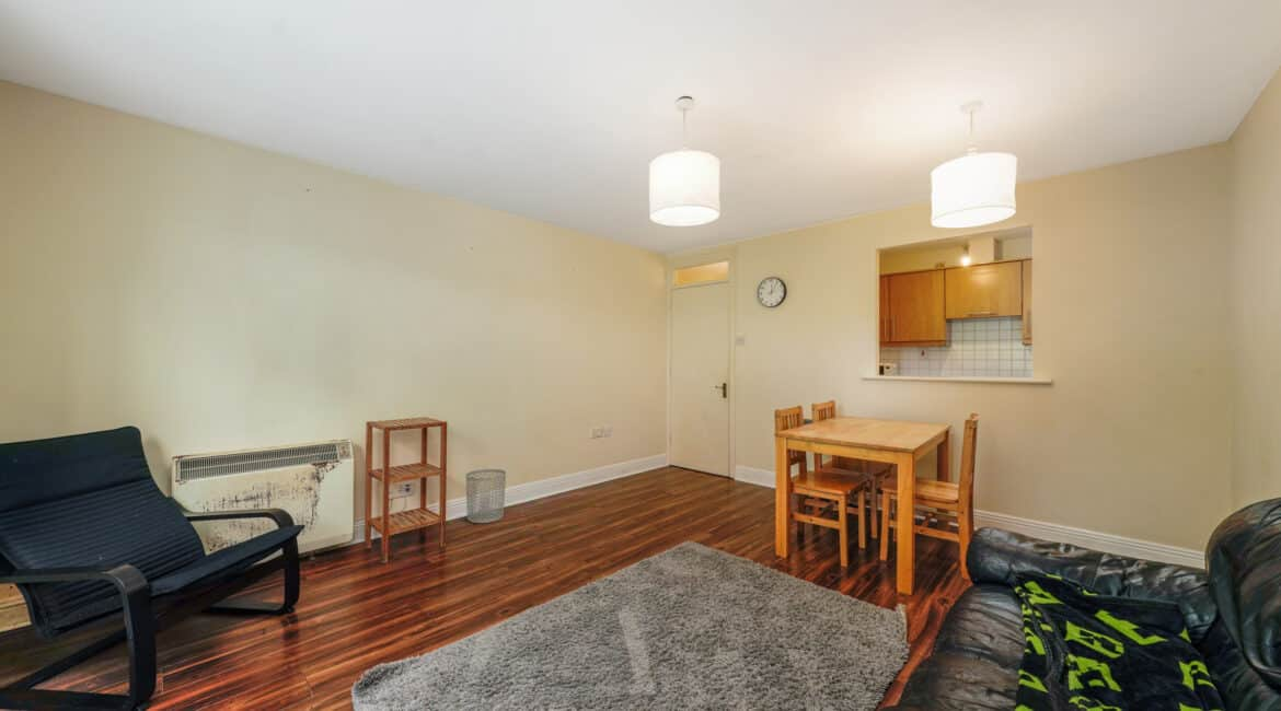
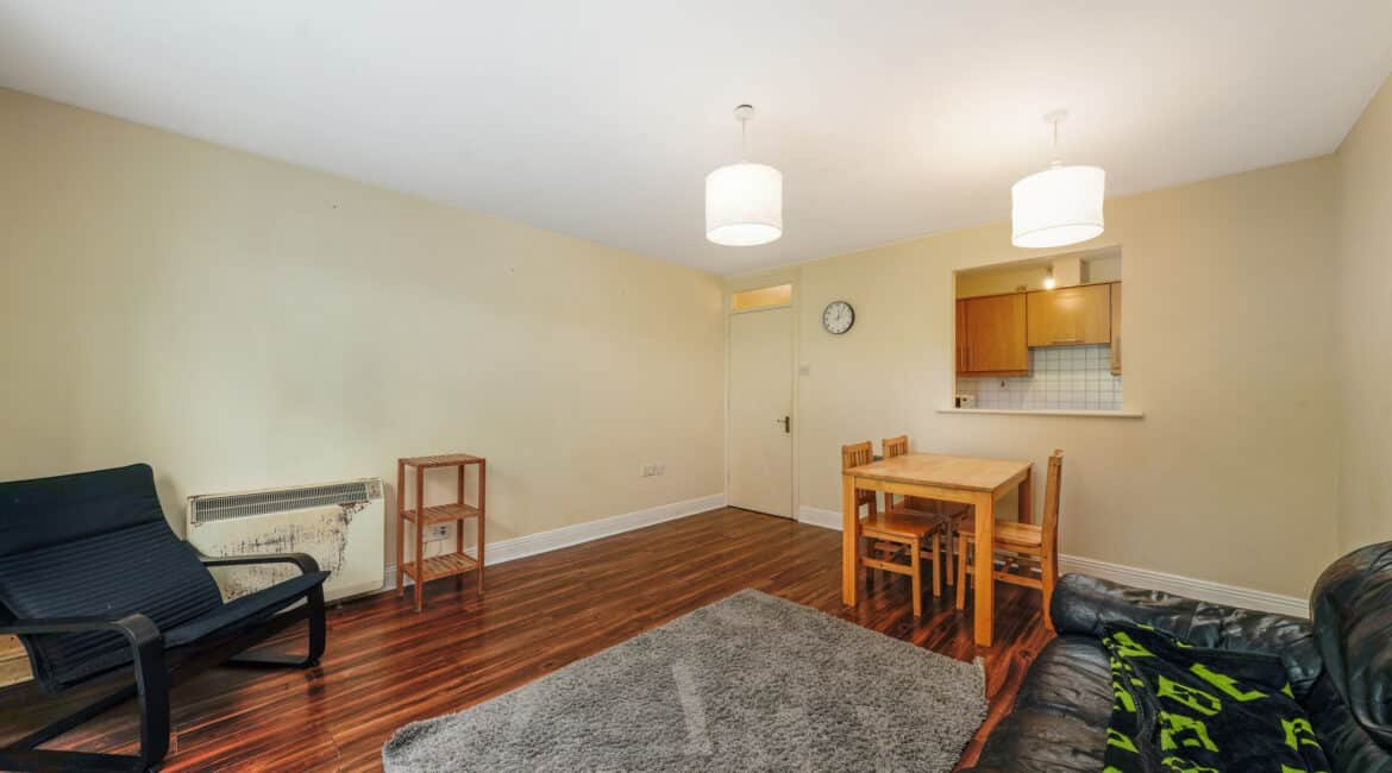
- waste bin [465,468,507,524]
